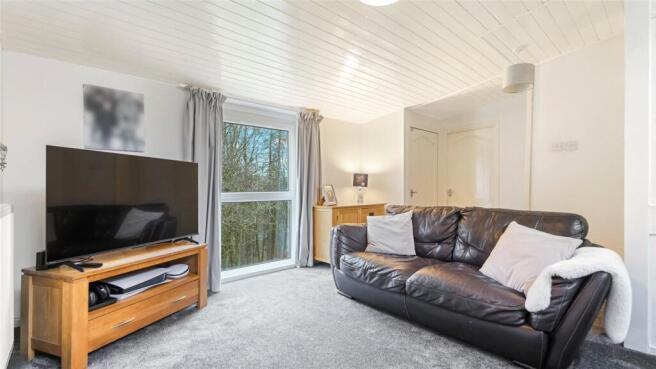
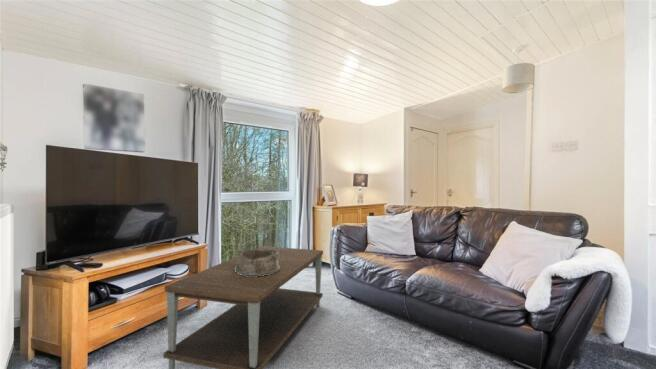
+ coffee table [163,245,324,369]
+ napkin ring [235,246,280,277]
